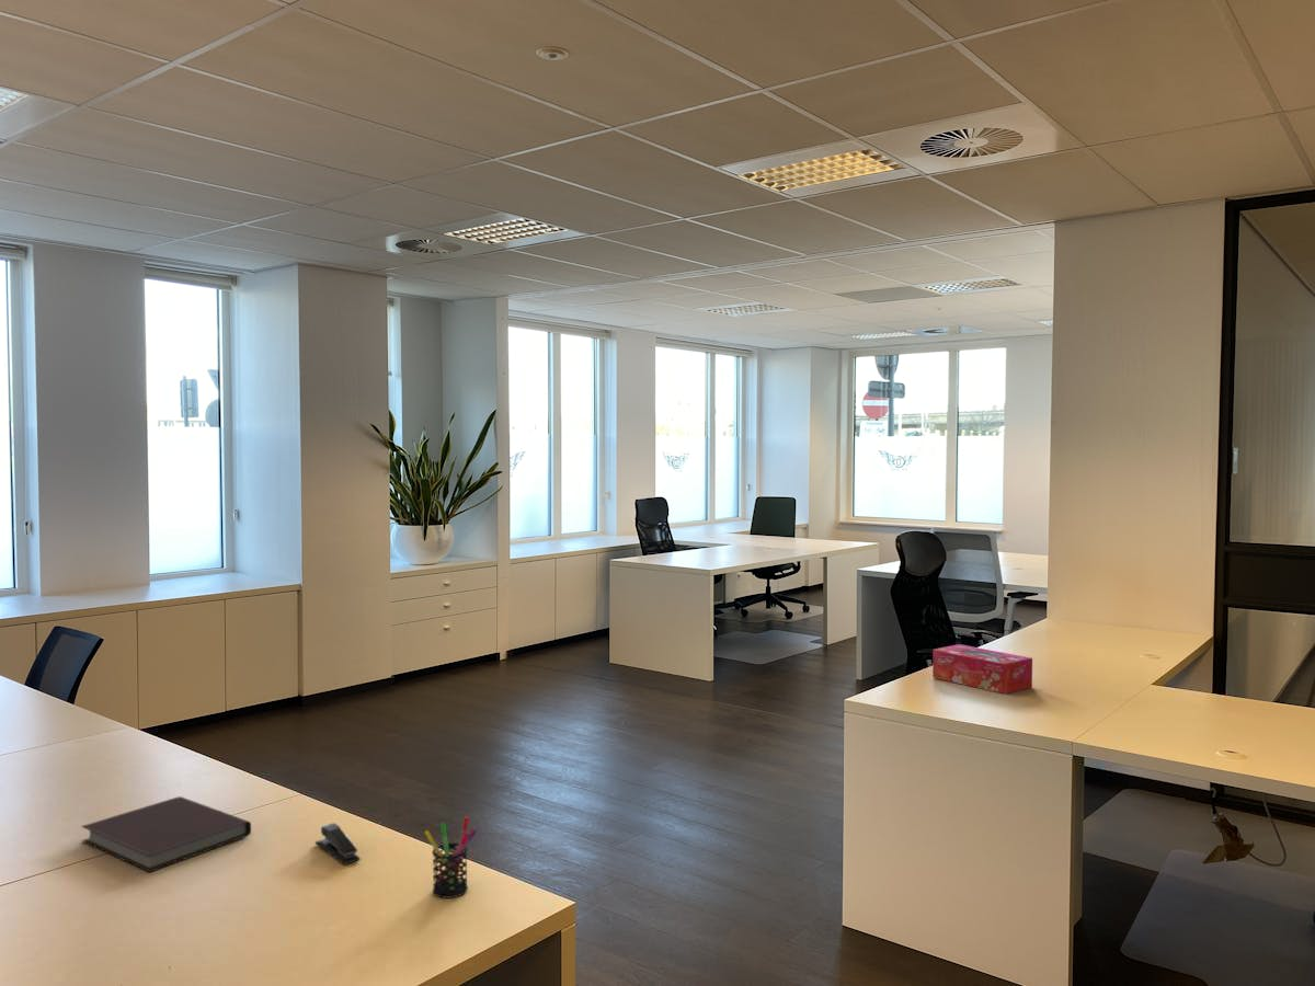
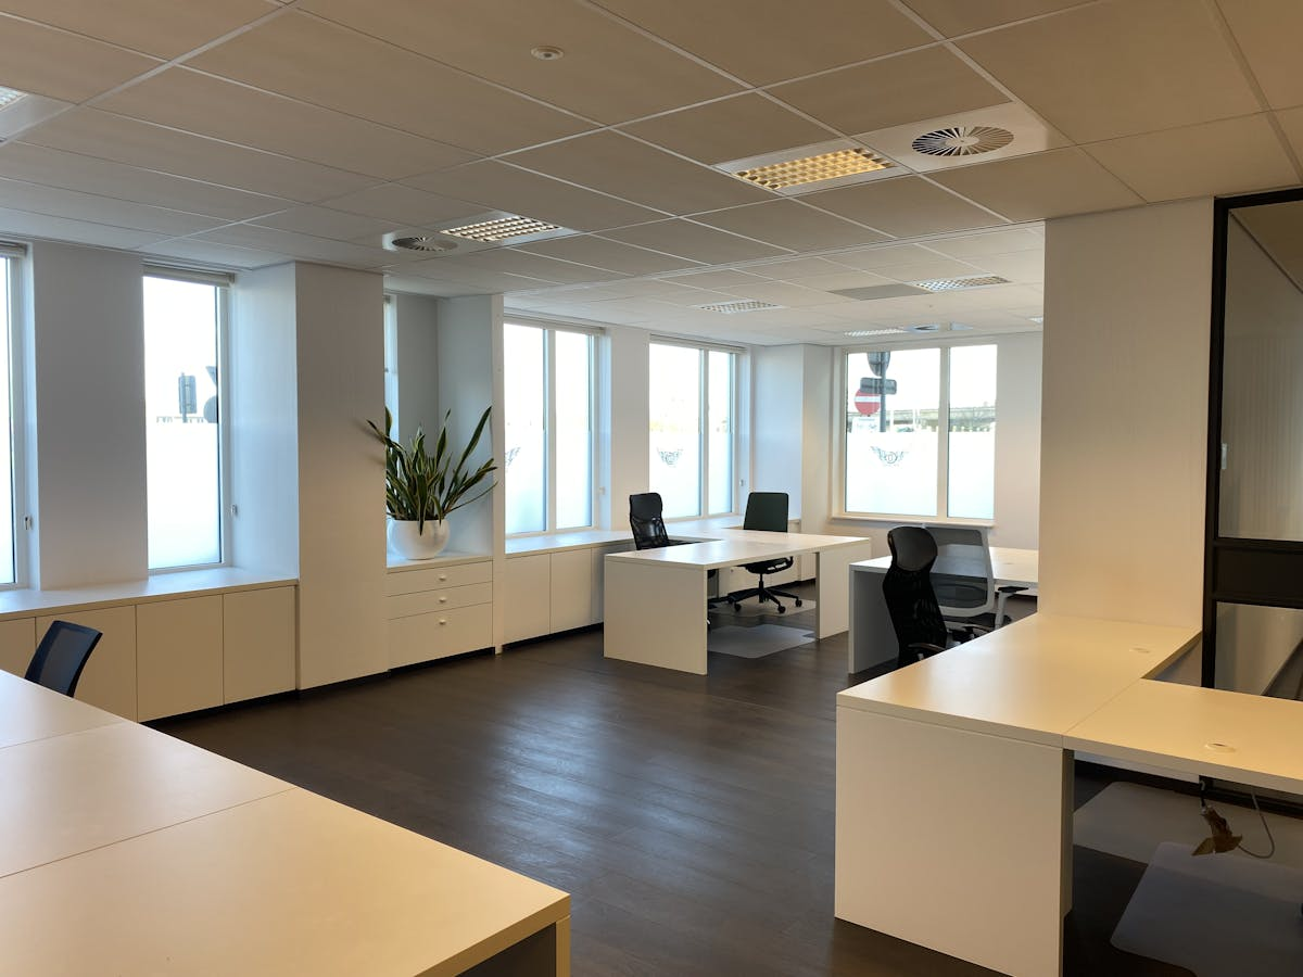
- pen holder [424,815,478,899]
- notebook [80,795,252,873]
- tissue box [931,643,1033,695]
- stapler [315,822,362,865]
